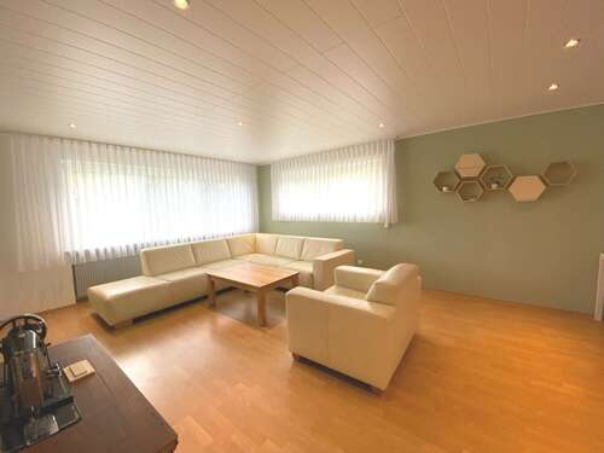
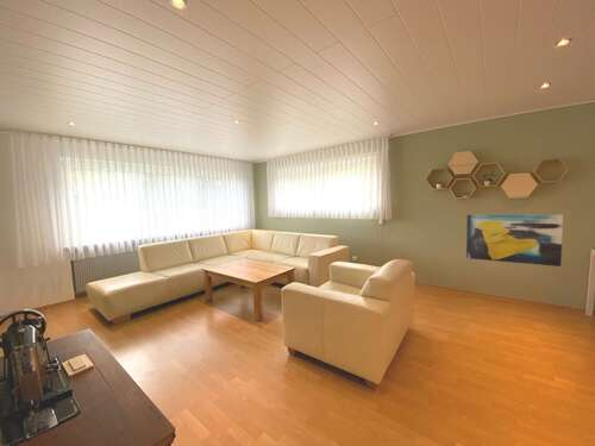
+ wall art [465,213,564,268]
